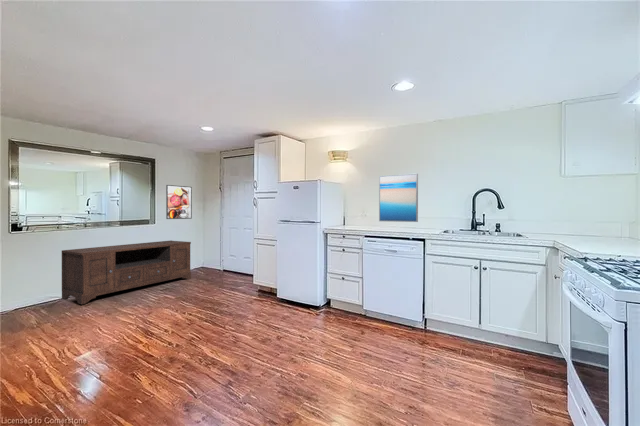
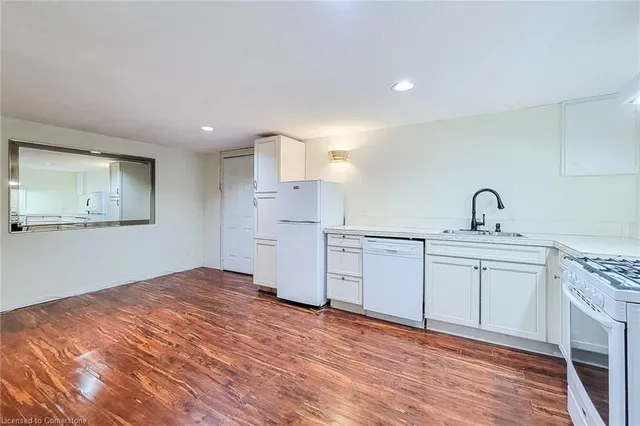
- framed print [165,184,193,220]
- media console [61,239,192,305]
- wall art [378,172,419,223]
